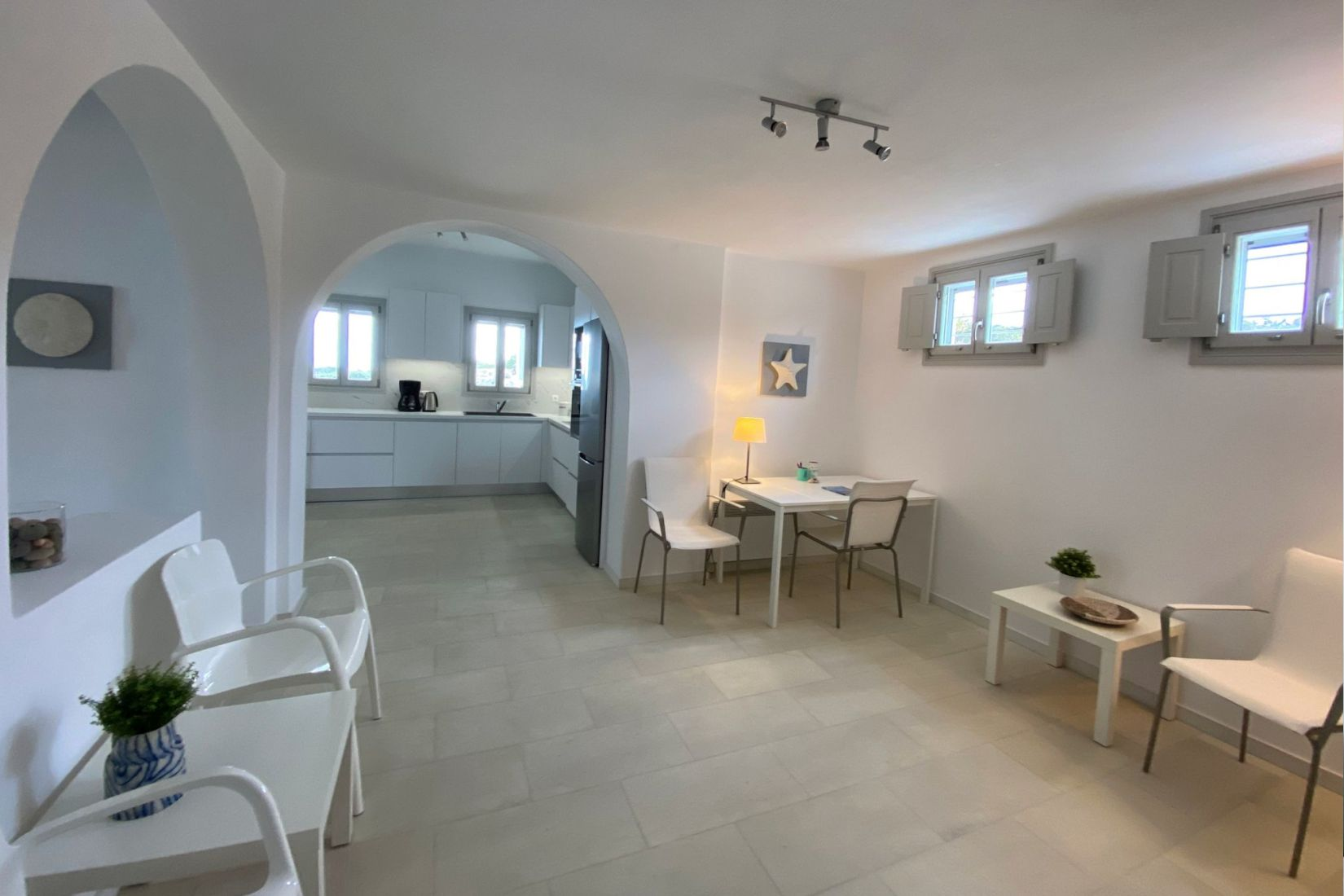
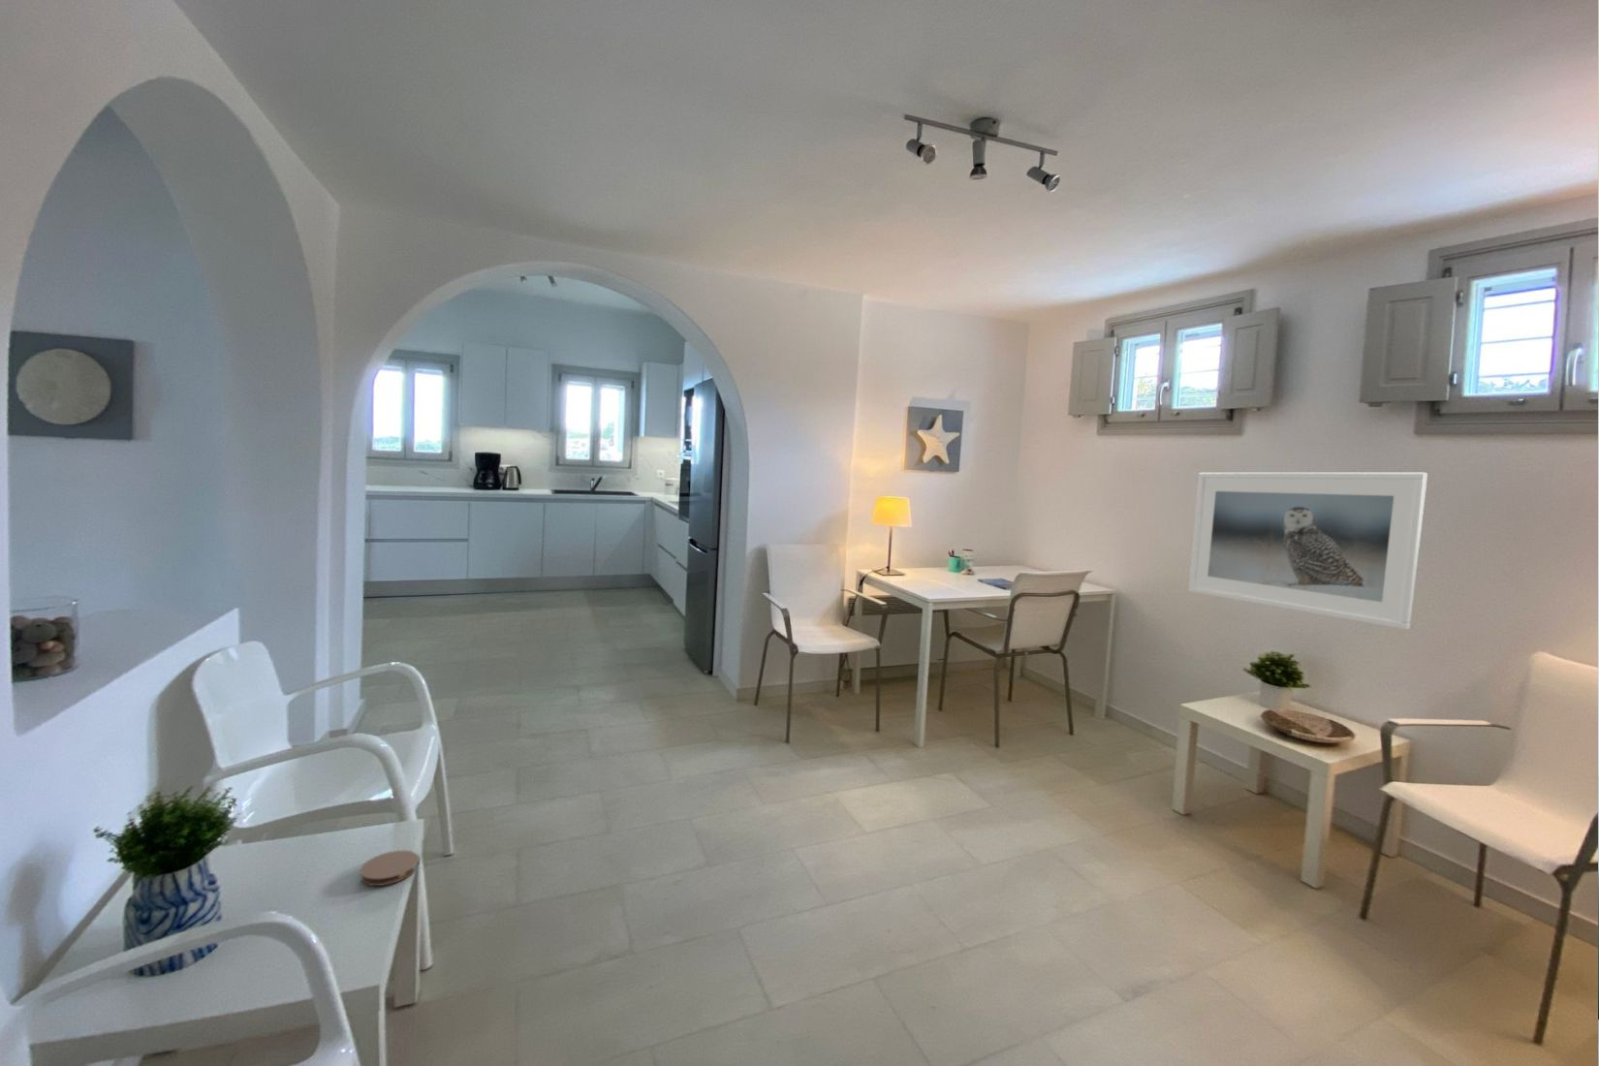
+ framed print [1187,472,1429,629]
+ coaster [359,849,420,886]
